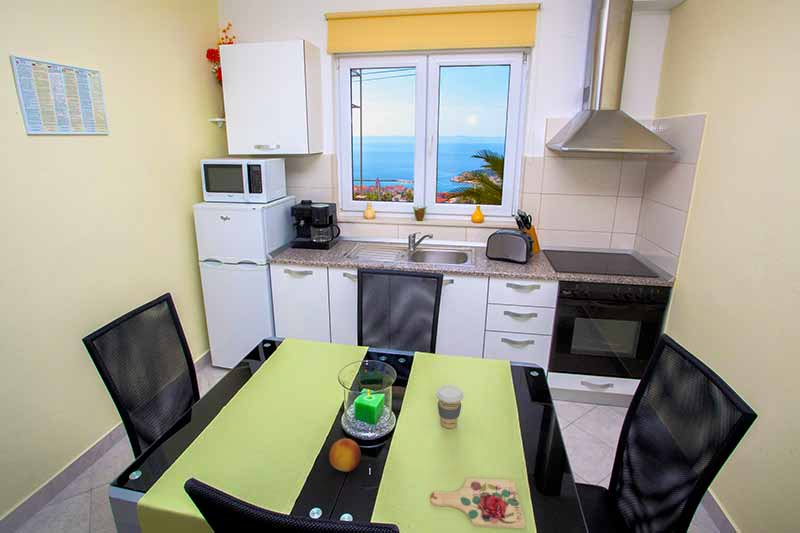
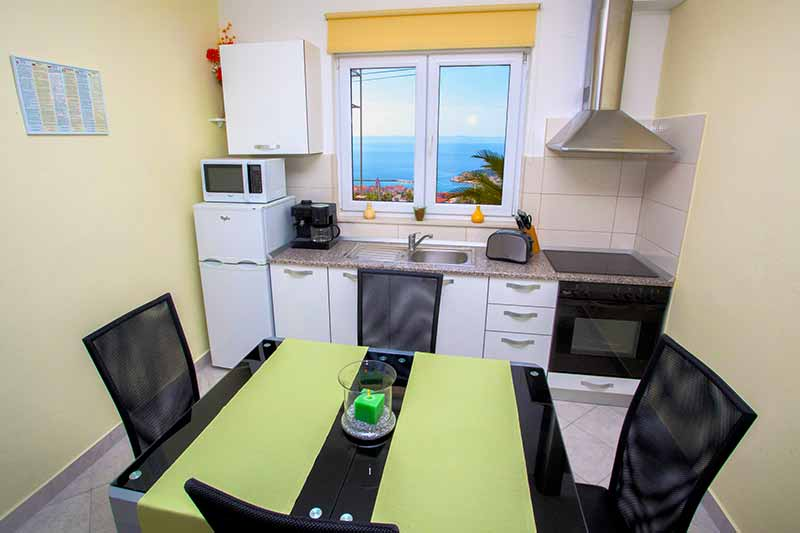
- coffee cup [435,384,465,429]
- cutting board [429,477,527,529]
- fruit [328,437,362,473]
